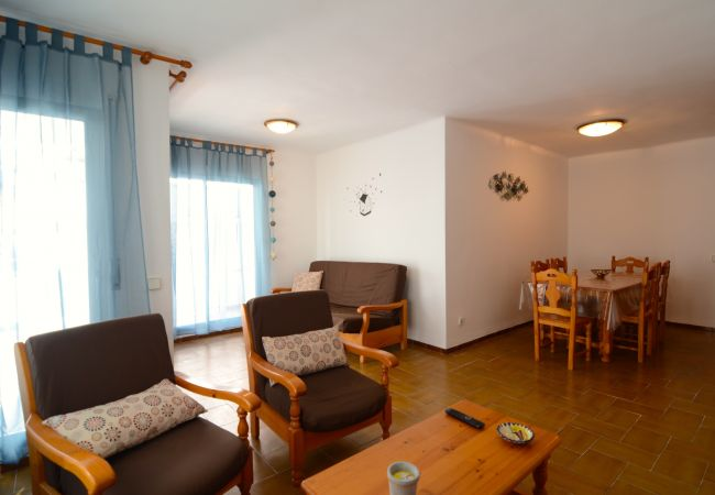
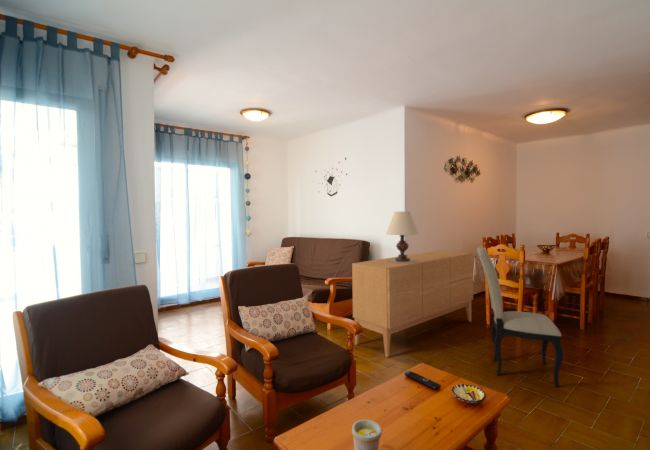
+ dining chair [476,246,564,388]
+ sideboard [351,250,474,359]
+ table lamp [385,210,420,263]
